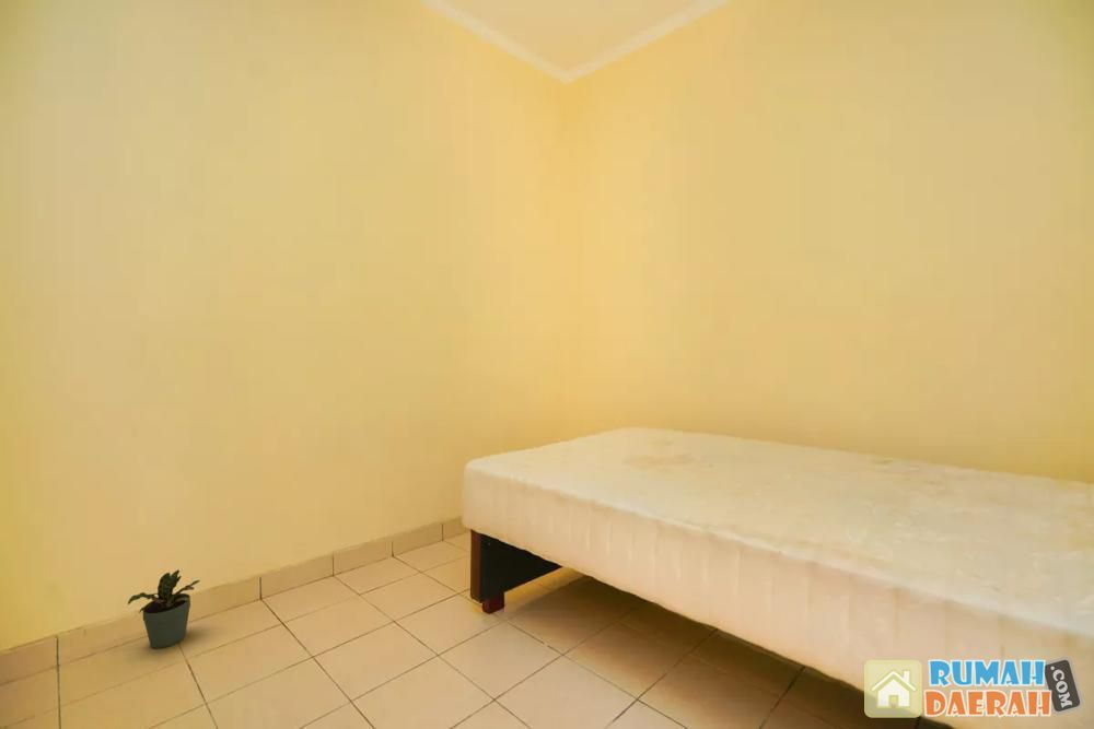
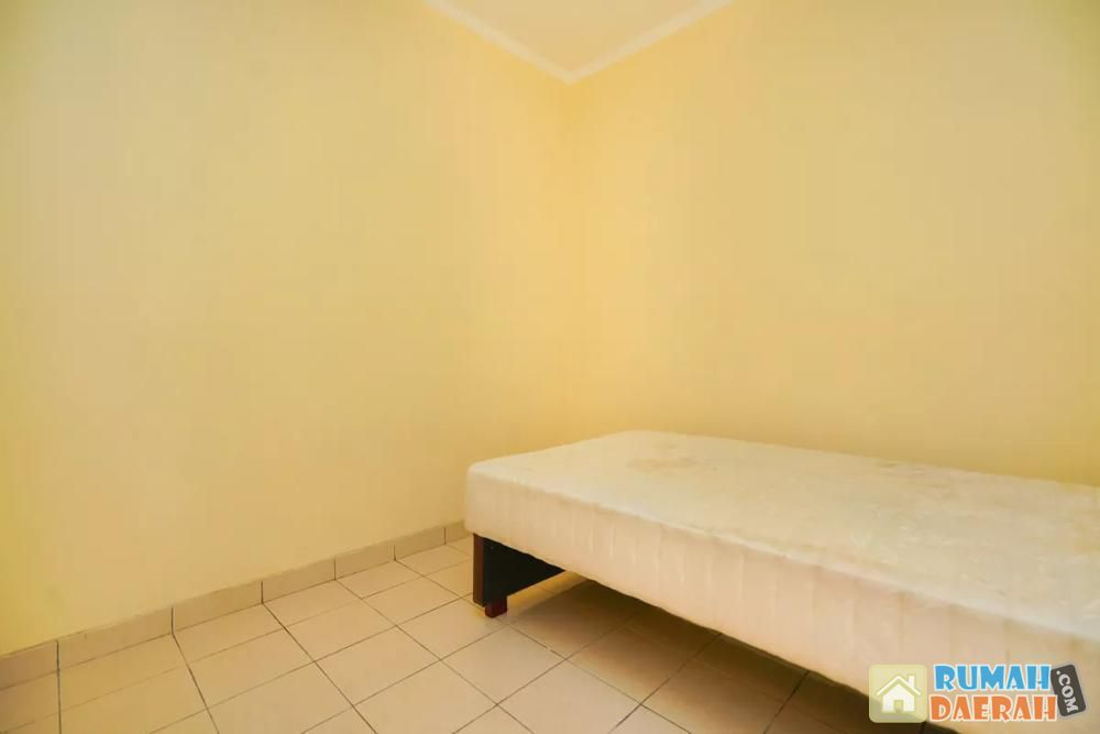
- potted plant [127,569,201,649]
